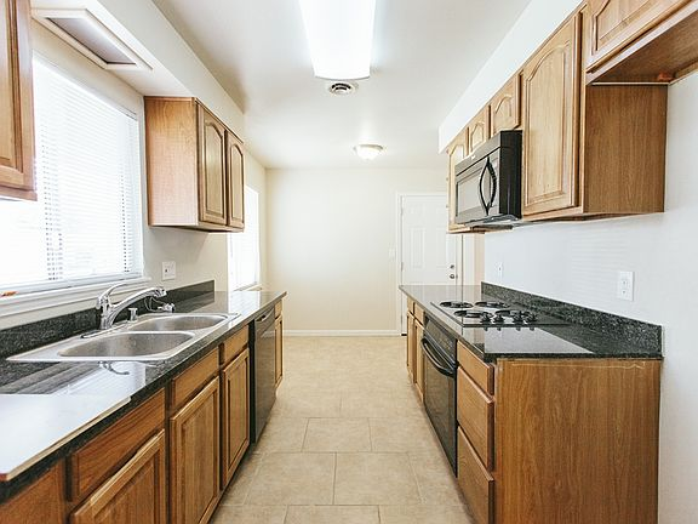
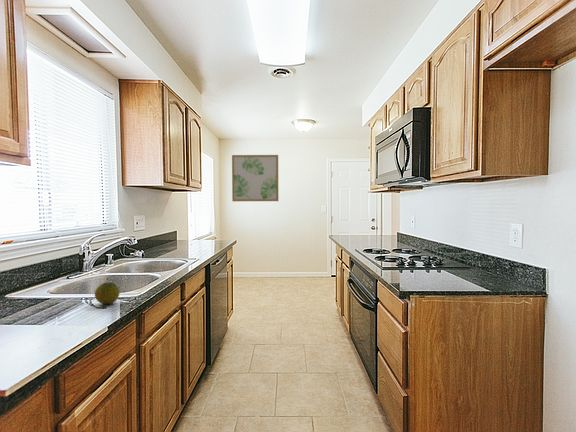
+ wall art [231,154,279,202]
+ fruit [94,281,121,305]
